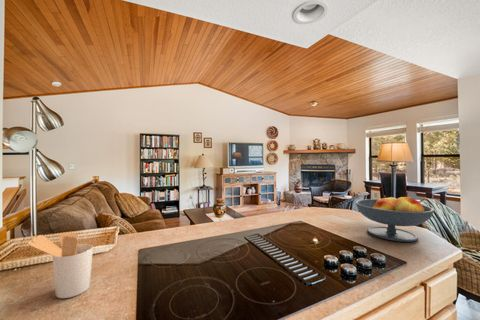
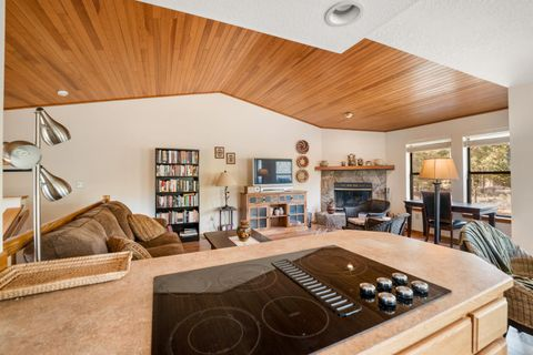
- utensil holder [27,232,94,299]
- fruit bowl [354,194,435,243]
